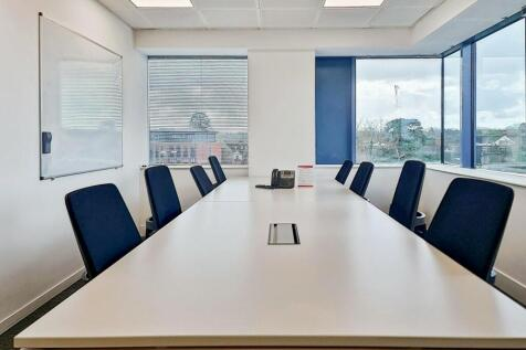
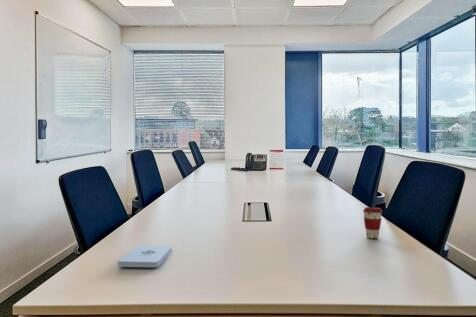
+ coffee cup [362,206,383,240]
+ notepad [117,244,173,268]
